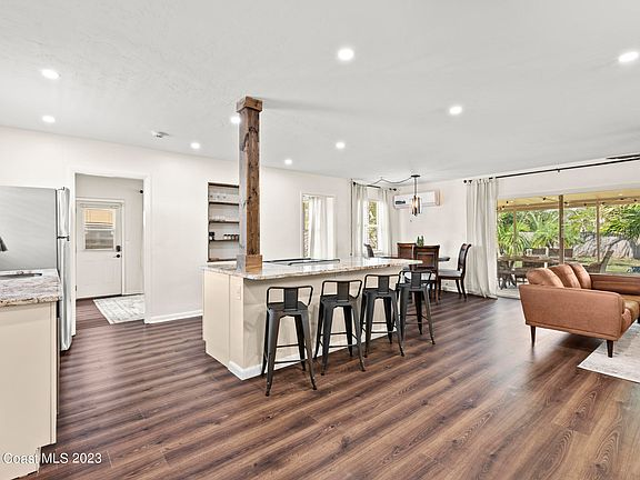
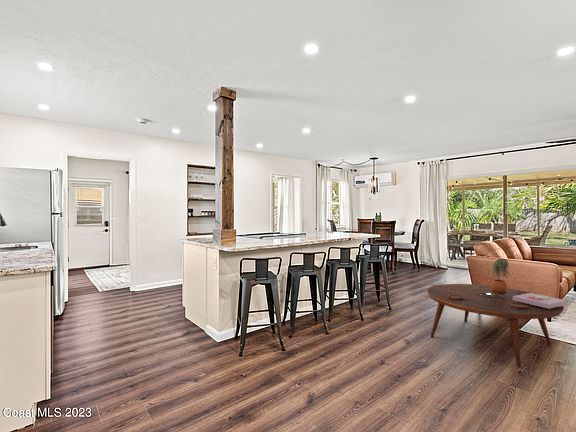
+ potted plant [490,258,510,295]
+ coffee table [426,283,565,368]
+ decorative box [513,292,569,309]
